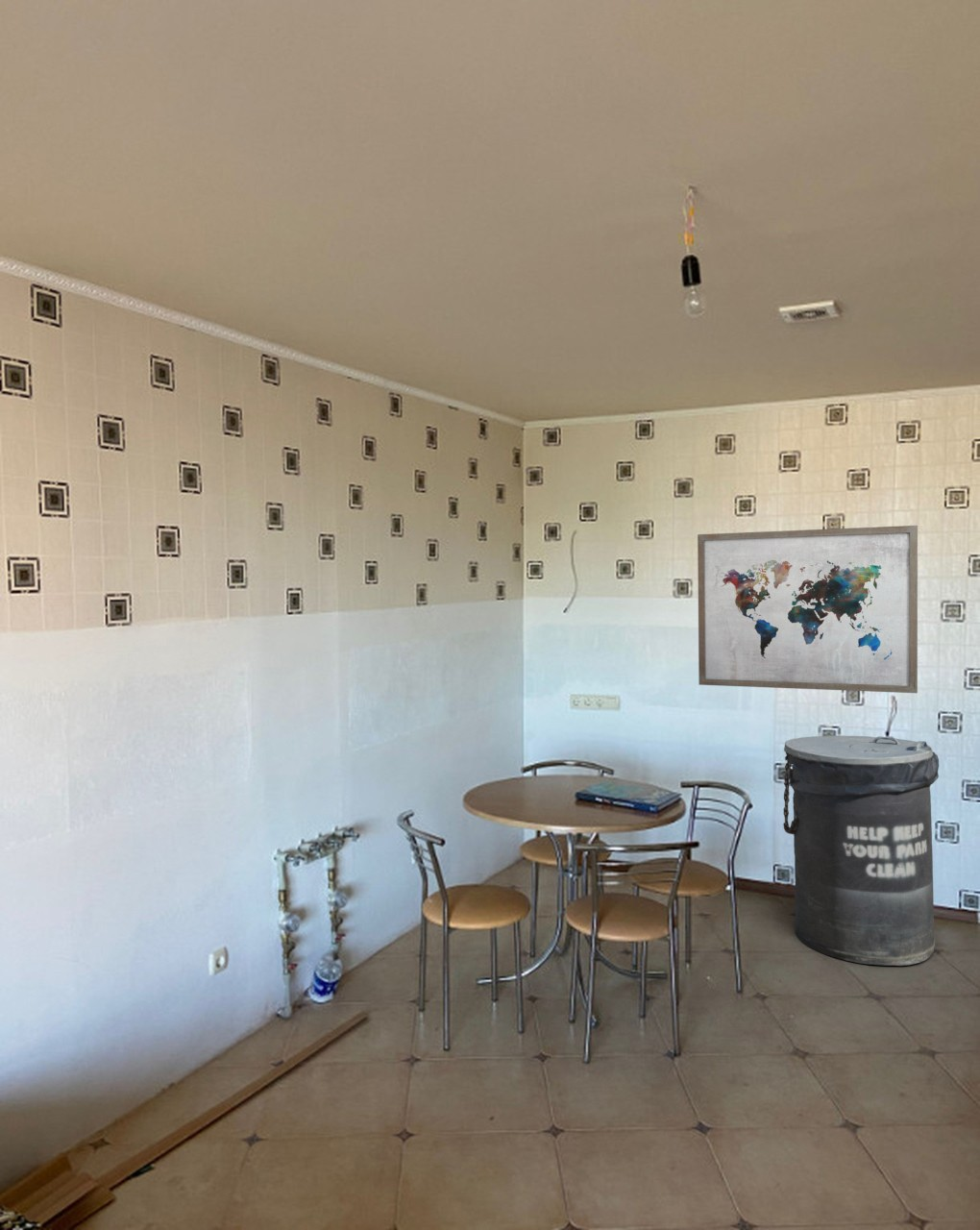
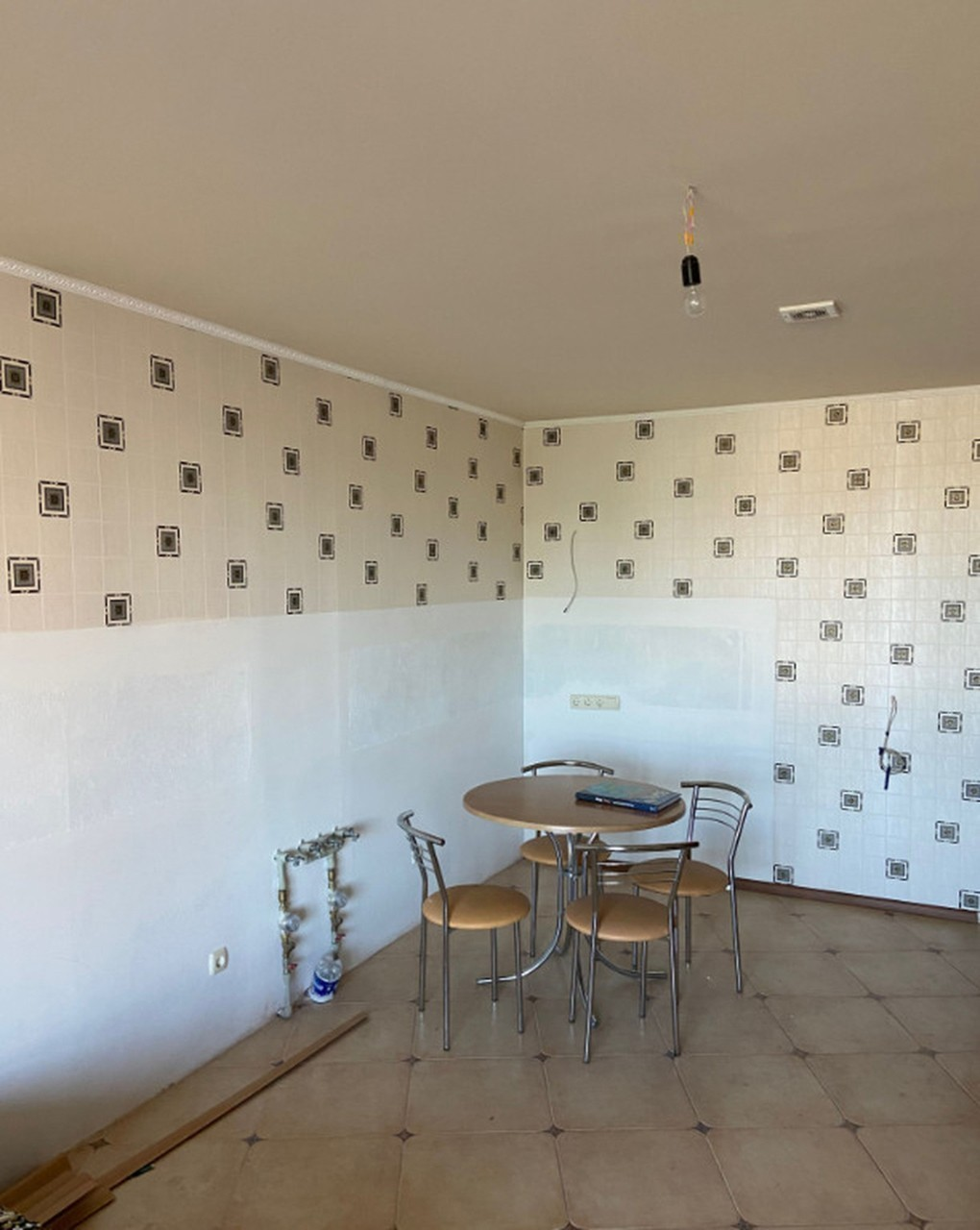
- trash can [782,735,940,967]
- wall art [697,525,919,694]
